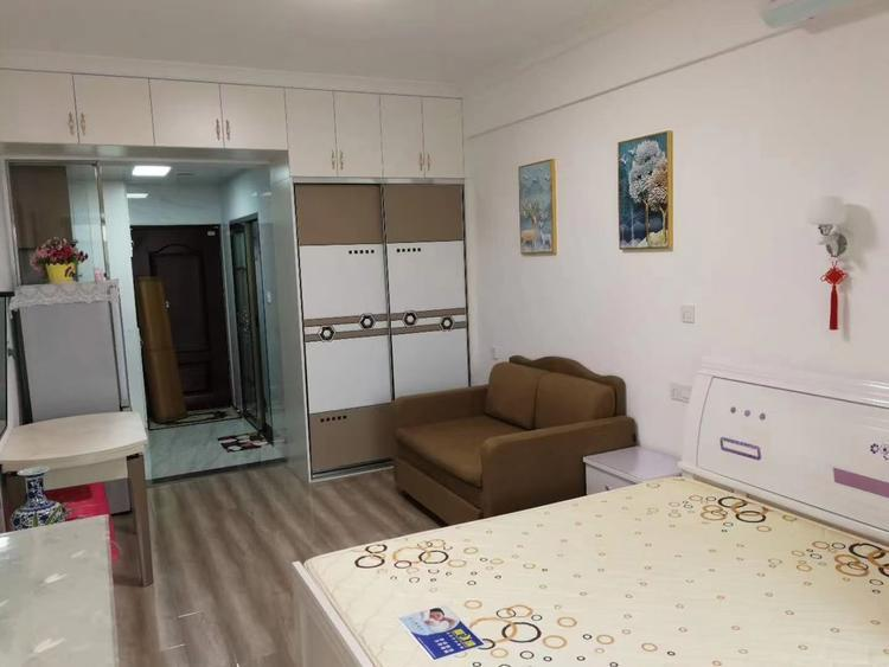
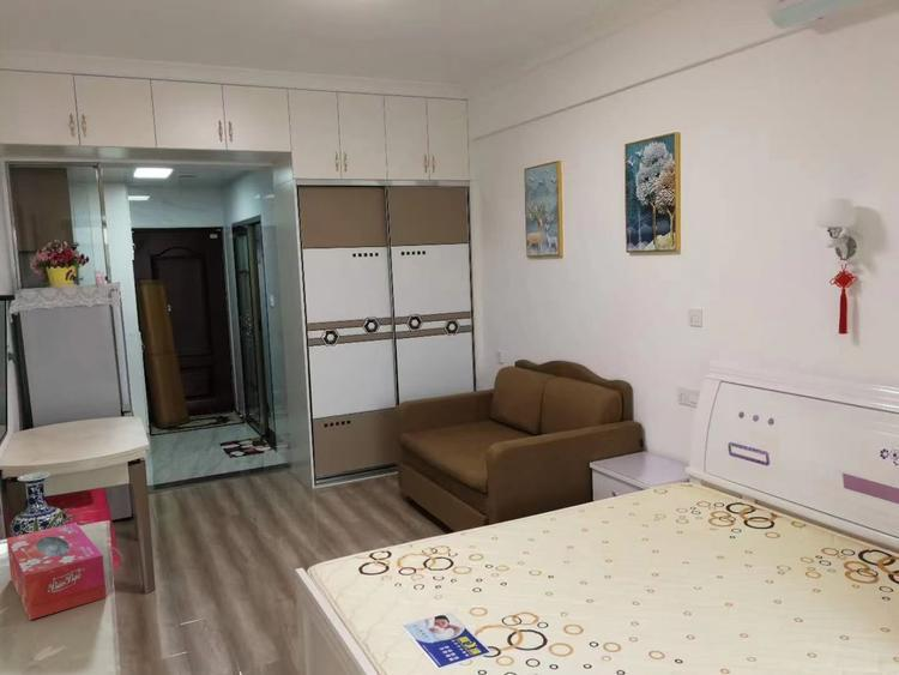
+ tissue box [6,522,108,621]
